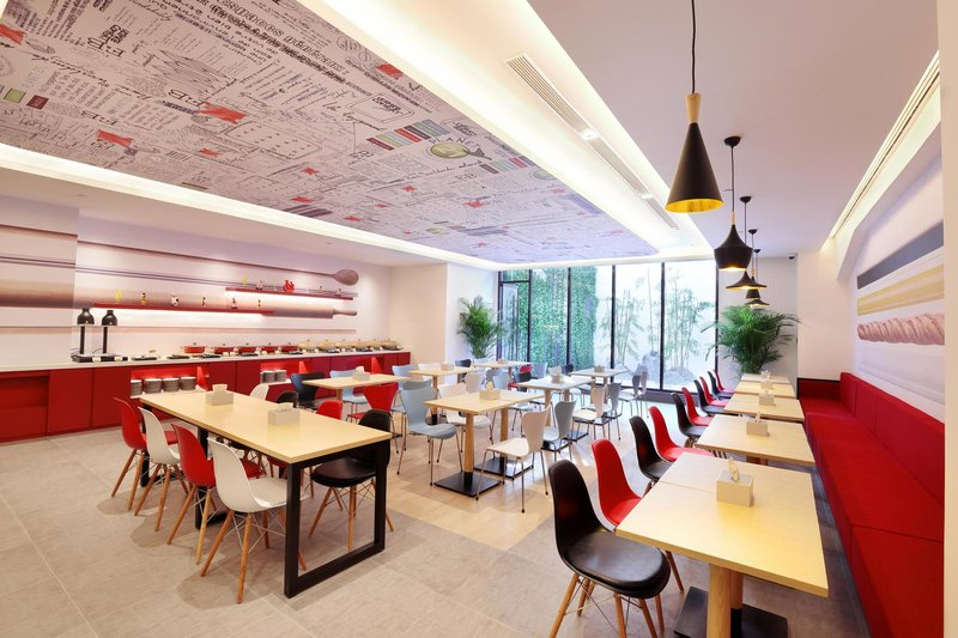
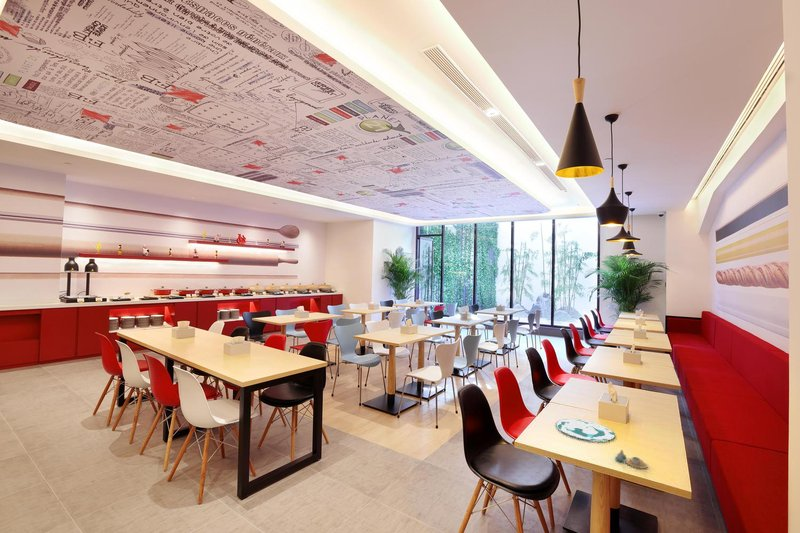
+ plate [555,418,616,442]
+ salt and pepper shaker set [614,449,649,469]
